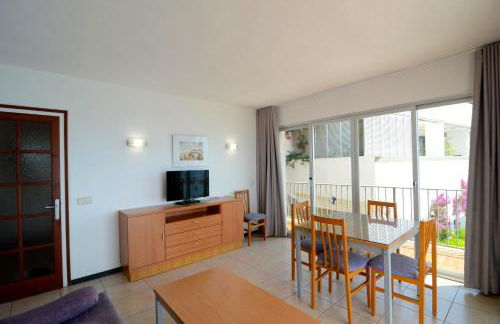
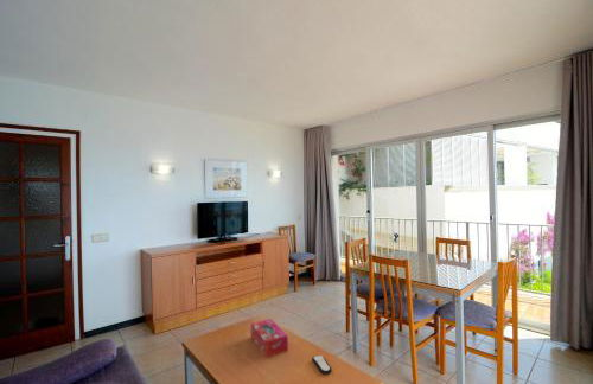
+ tissue box [250,318,289,358]
+ remote control [311,354,333,376]
